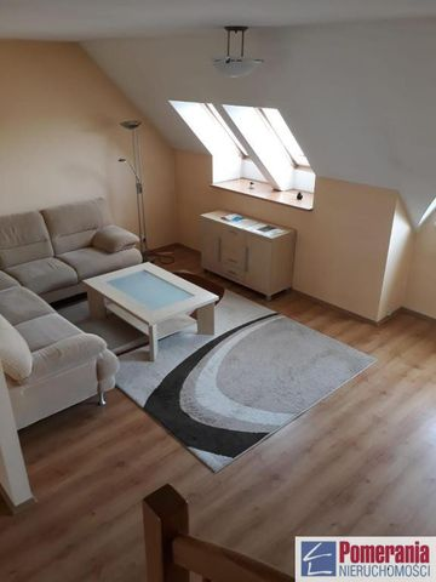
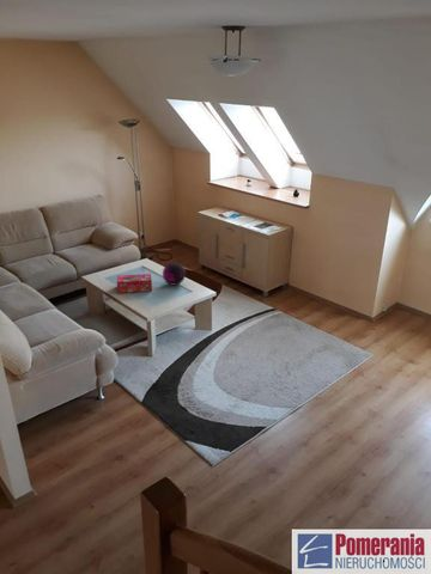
+ decorative orb [162,262,187,286]
+ tissue box [116,273,153,294]
